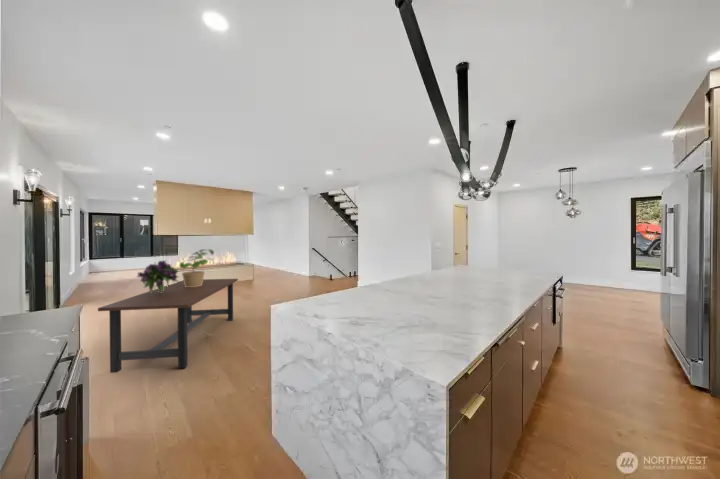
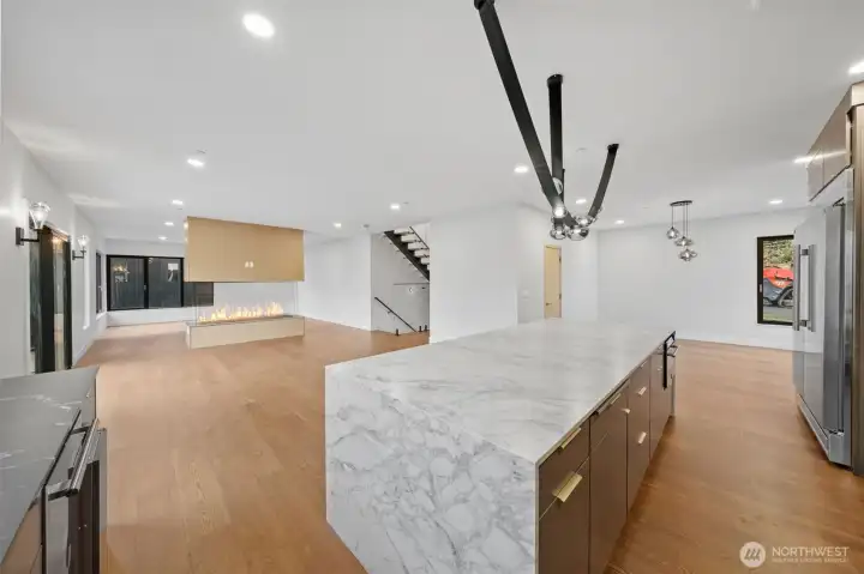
- bouquet [135,259,181,293]
- potted plant [179,248,215,287]
- dining table [97,278,239,374]
